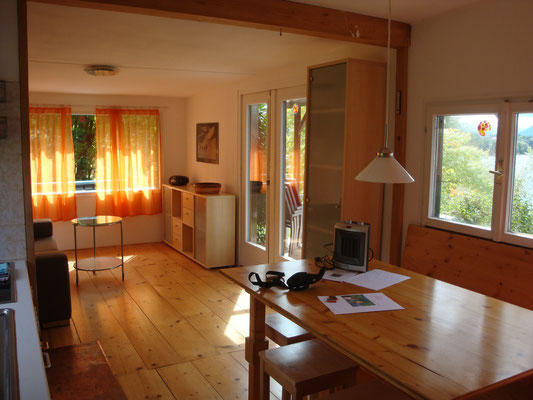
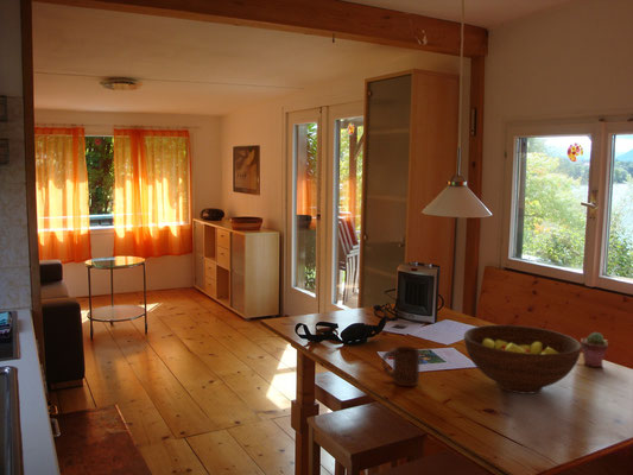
+ fruit bowl [463,324,582,395]
+ cup [381,346,422,387]
+ potted succulent [580,331,609,368]
